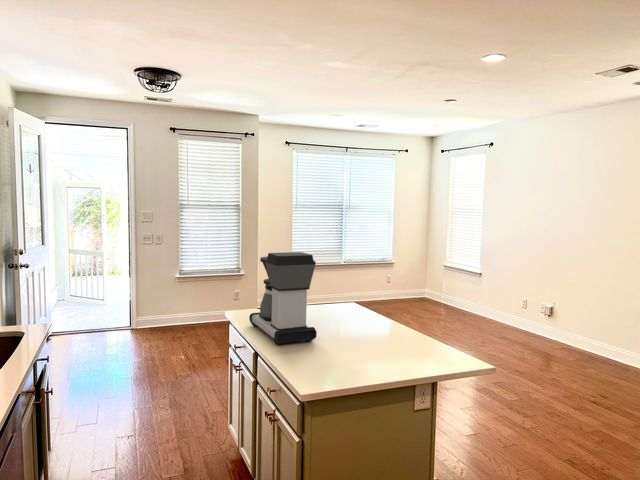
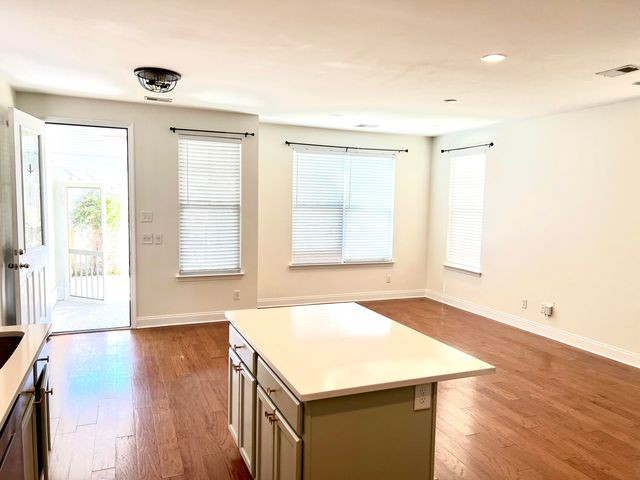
- coffee maker [248,251,318,346]
